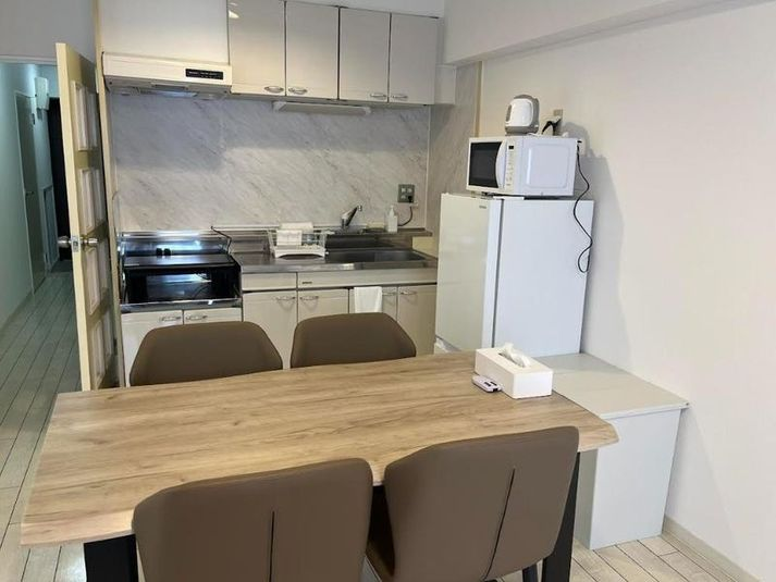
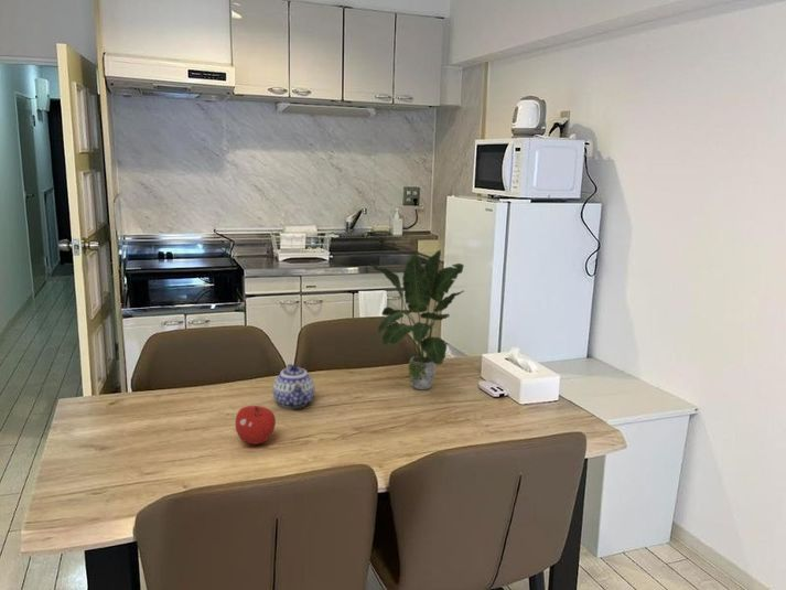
+ teapot [272,363,315,409]
+ fruit [235,405,277,446]
+ potted plant [368,249,465,390]
